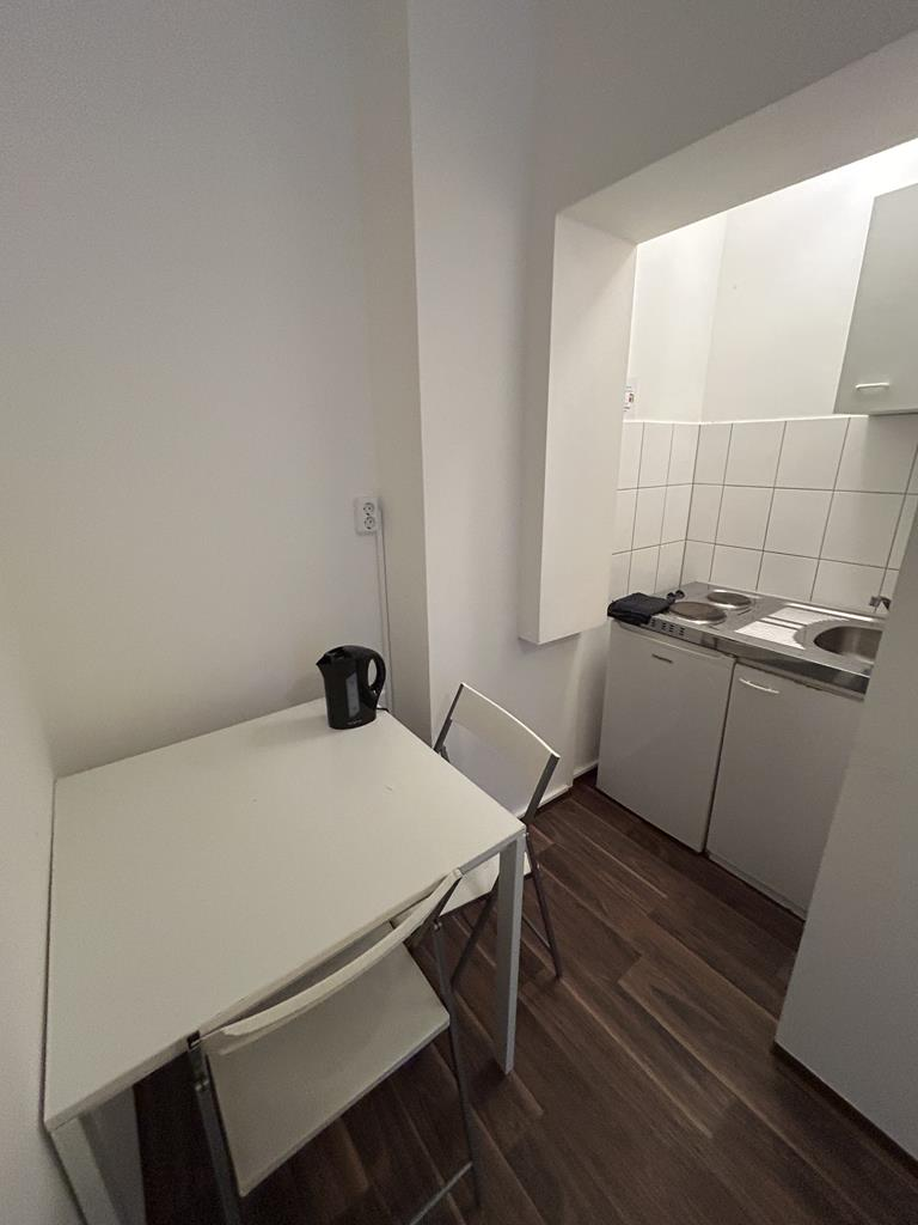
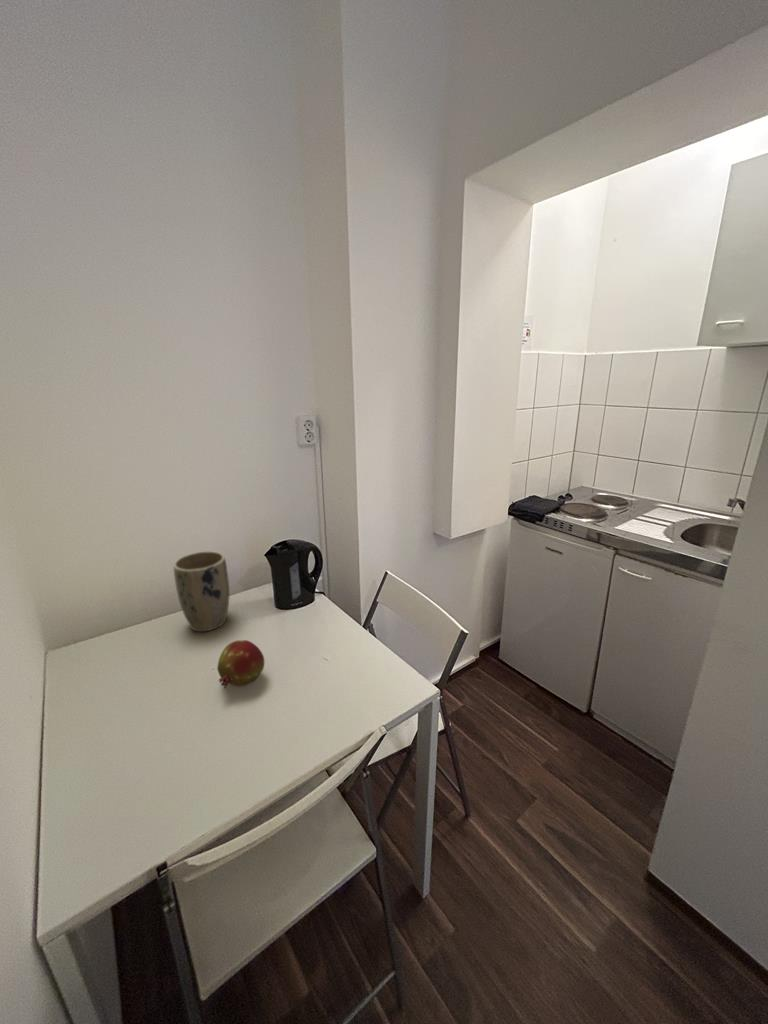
+ fruit [216,639,265,689]
+ plant pot [173,550,230,633]
